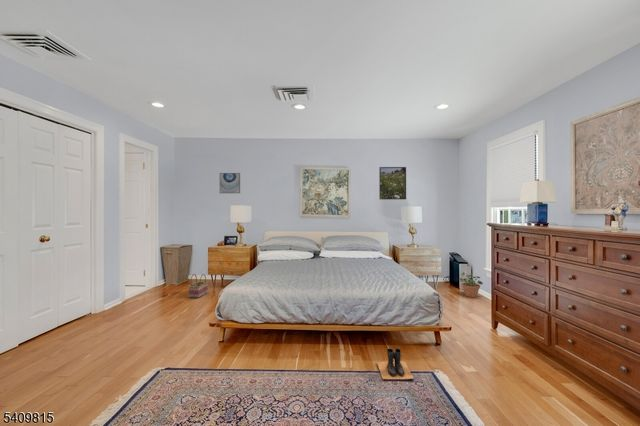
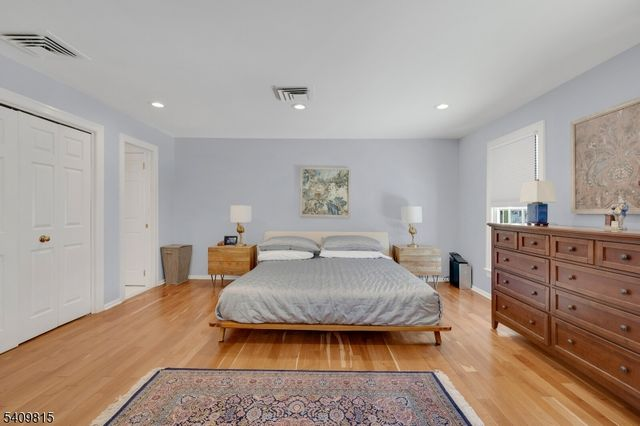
- boots [376,348,415,381]
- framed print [378,166,407,200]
- basket [188,273,209,299]
- wall art [219,172,241,194]
- potted plant [458,271,483,298]
